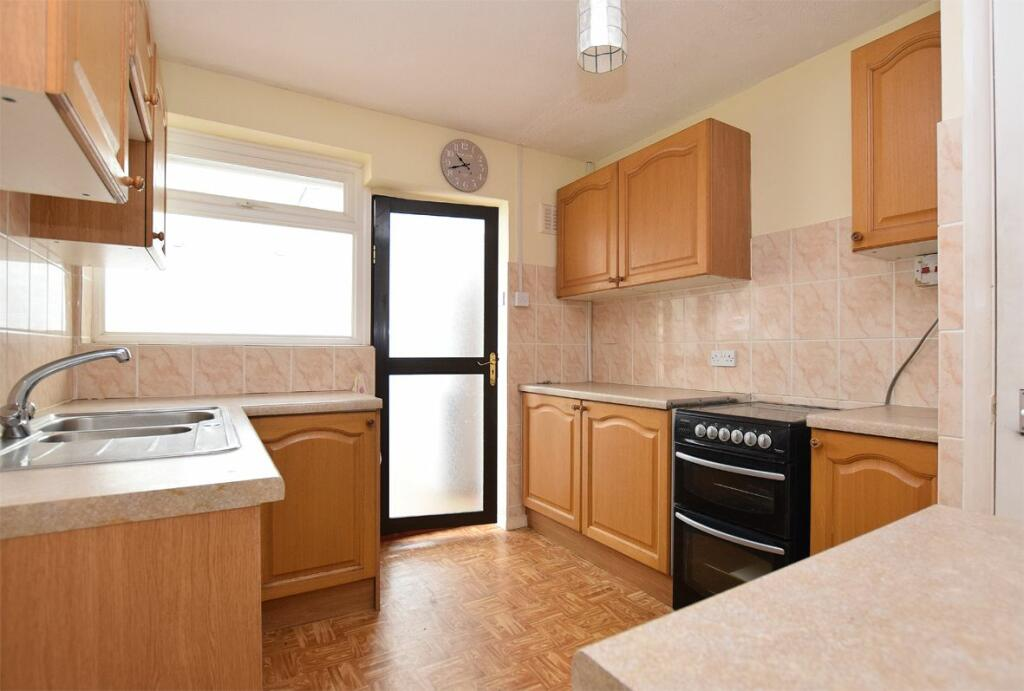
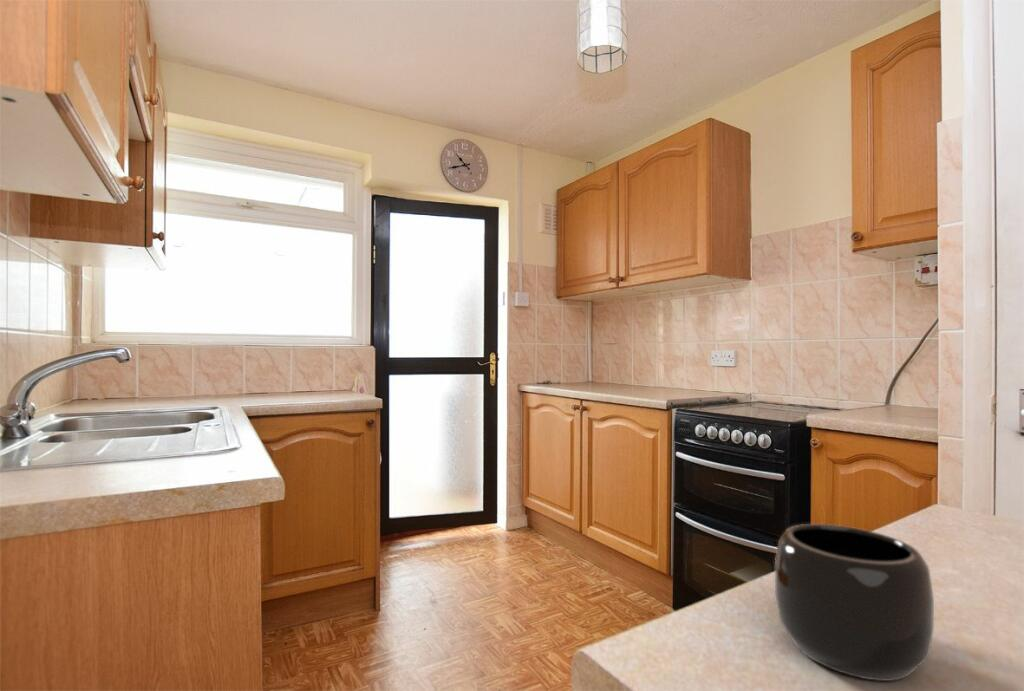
+ mug [774,523,935,682]
